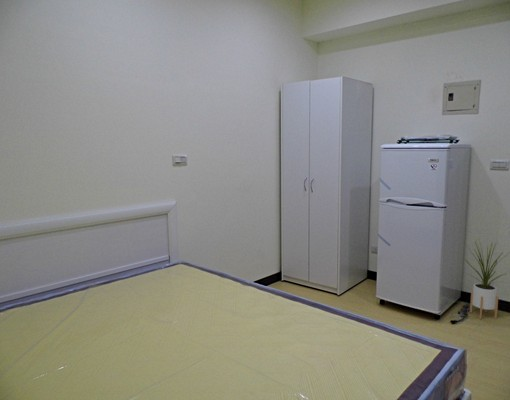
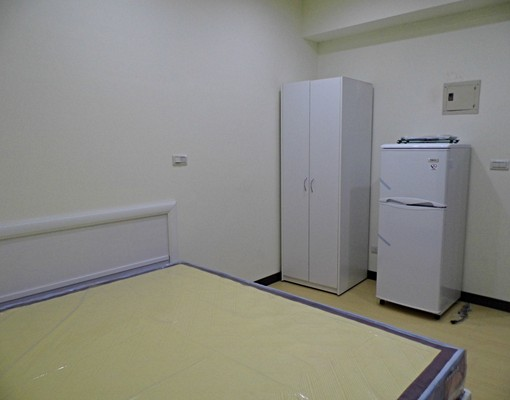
- house plant [465,236,510,320]
